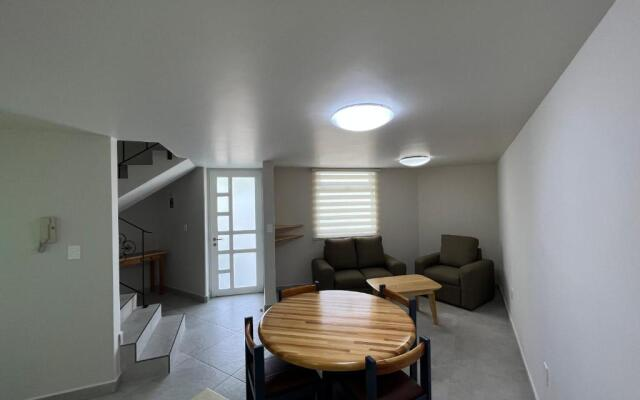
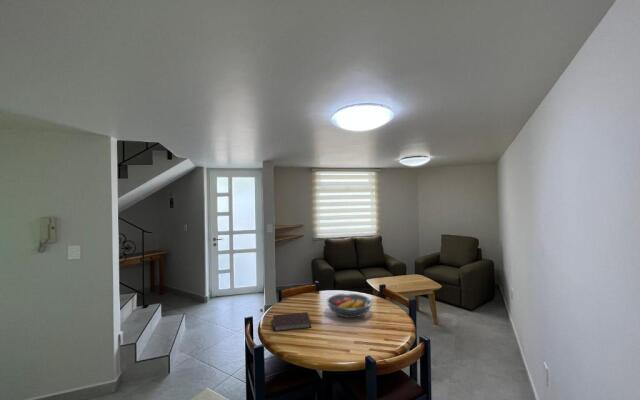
+ fruit bowl [325,293,374,319]
+ notebook [272,311,312,332]
